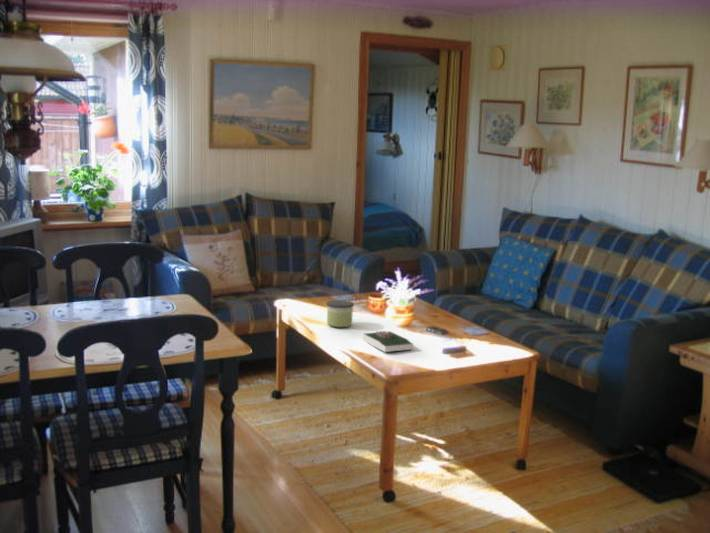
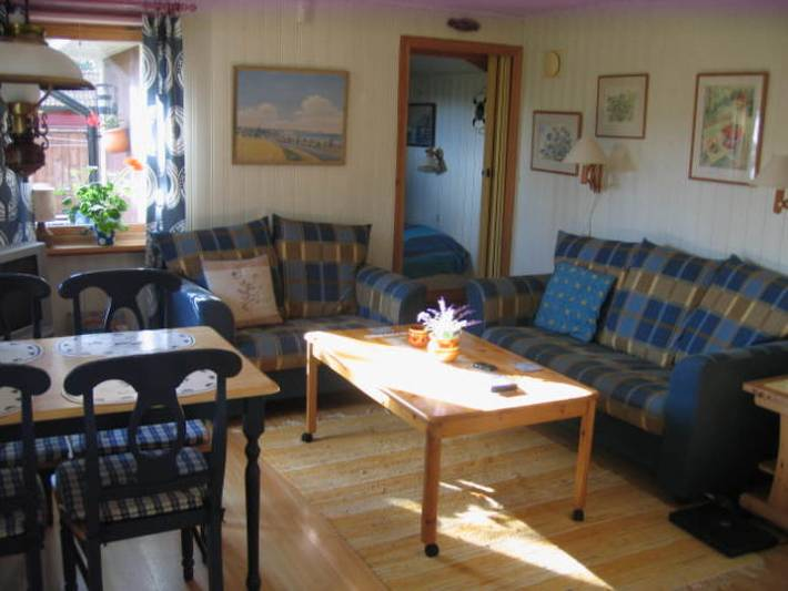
- book [362,330,414,353]
- candle [325,299,355,328]
